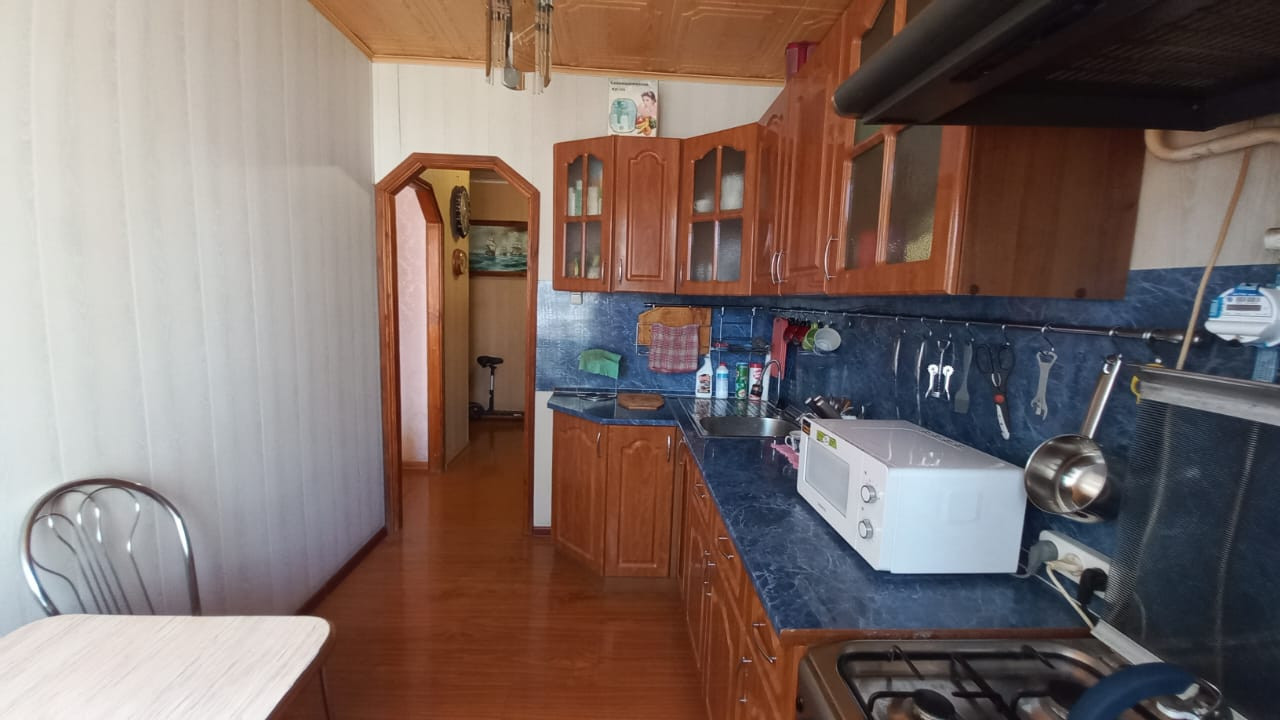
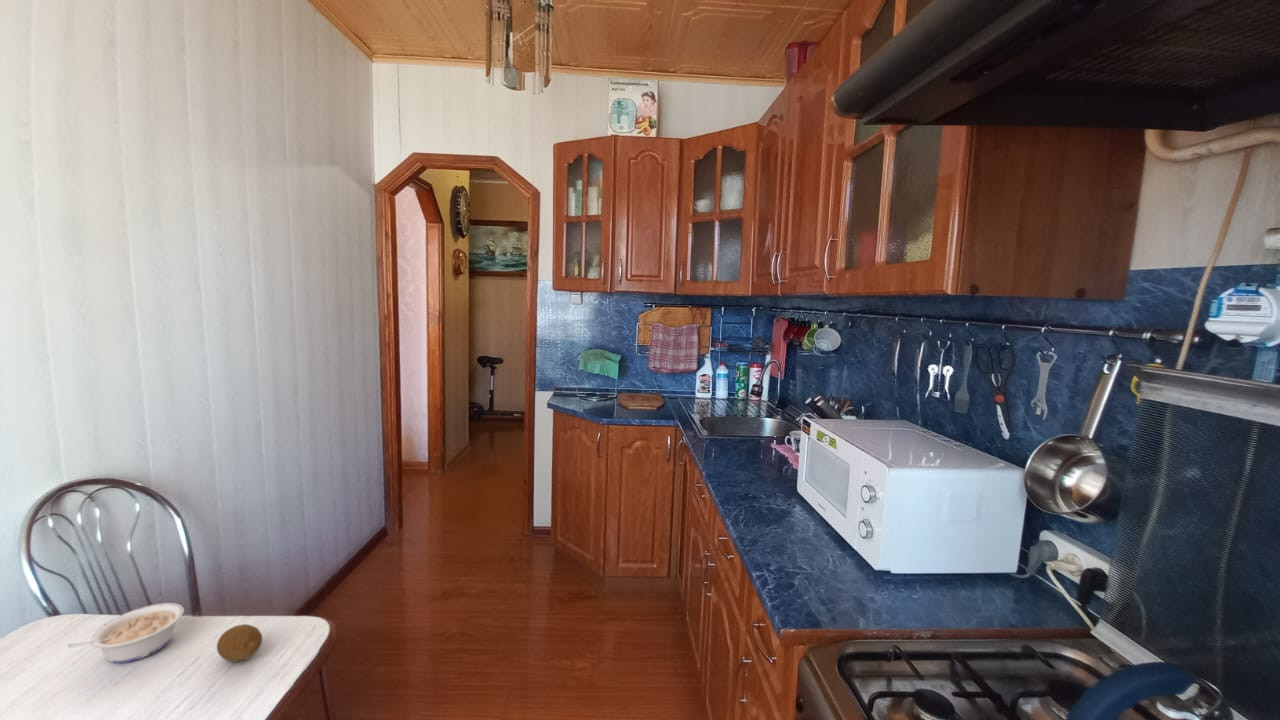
+ legume [67,602,185,664]
+ fruit [216,623,263,663]
